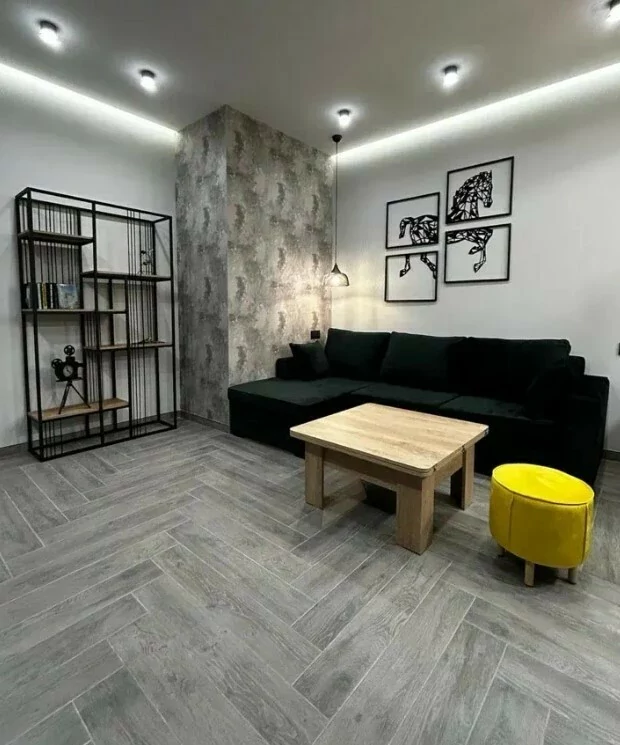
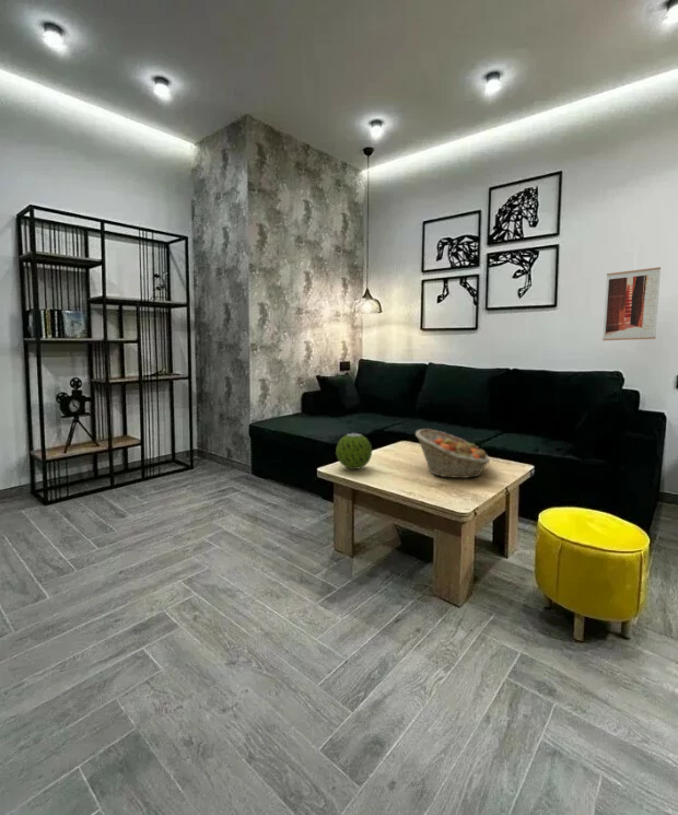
+ fruit basket [414,428,491,479]
+ decorative ball [335,432,373,470]
+ wall art [601,266,662,341]
